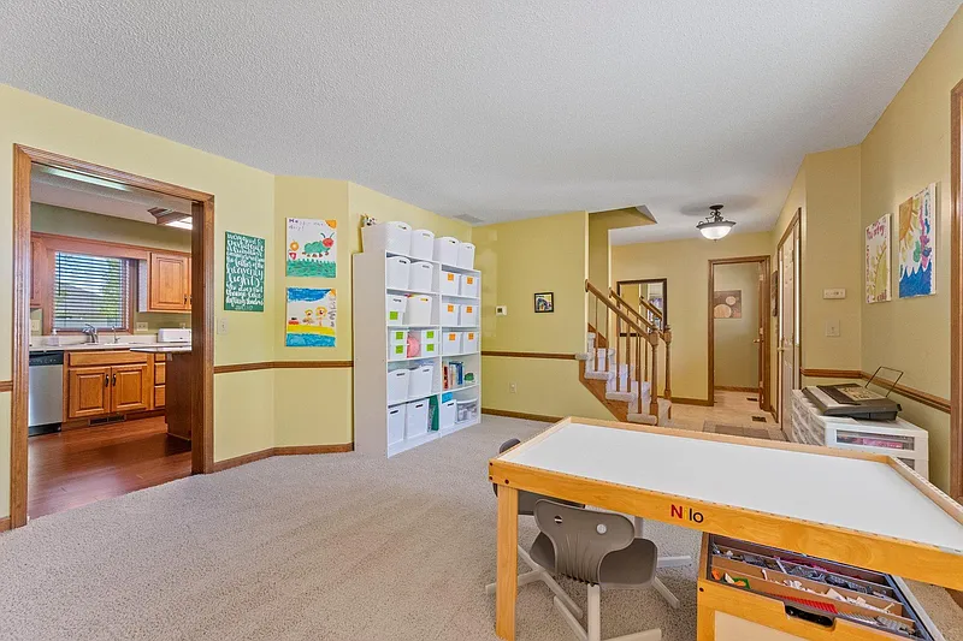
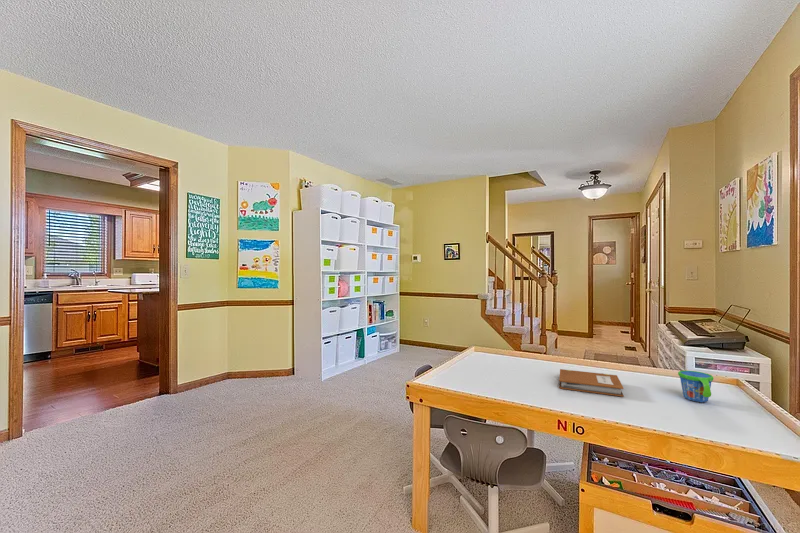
+ snack cup [677,370,714,403]
+ notebook [558,368,625,398]
